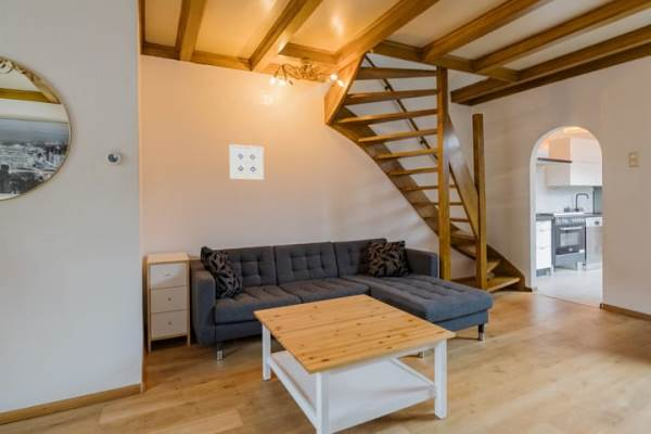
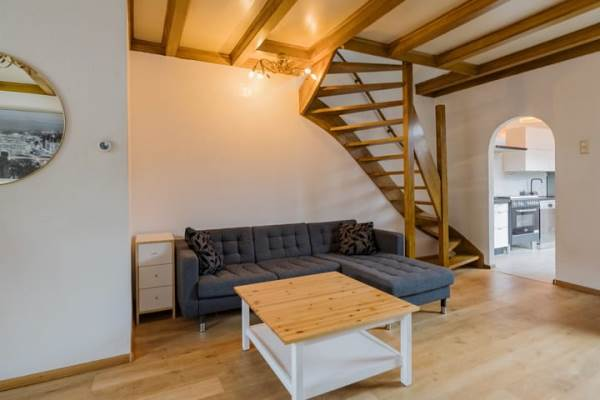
- wall art [228,143,265,181]
